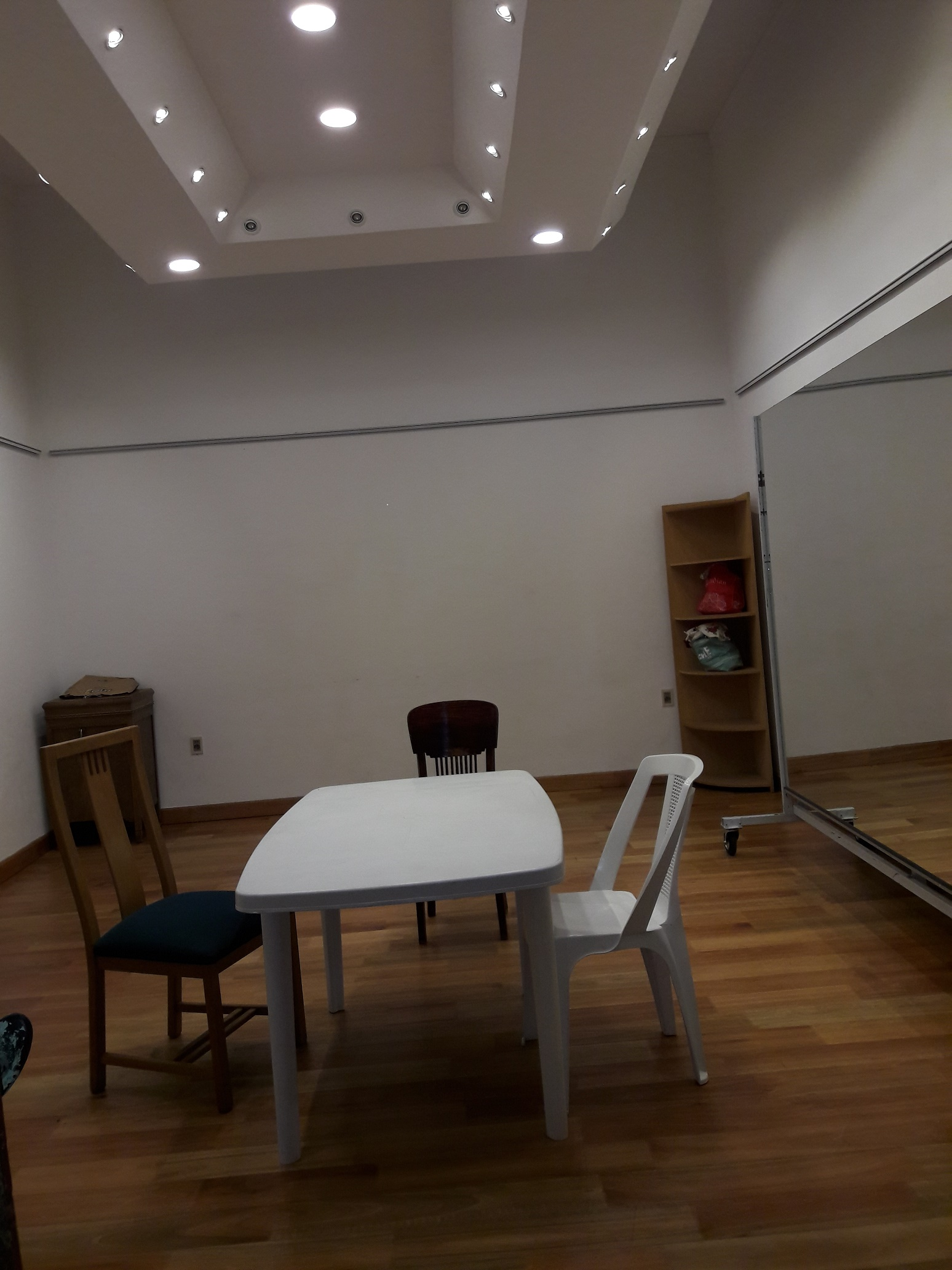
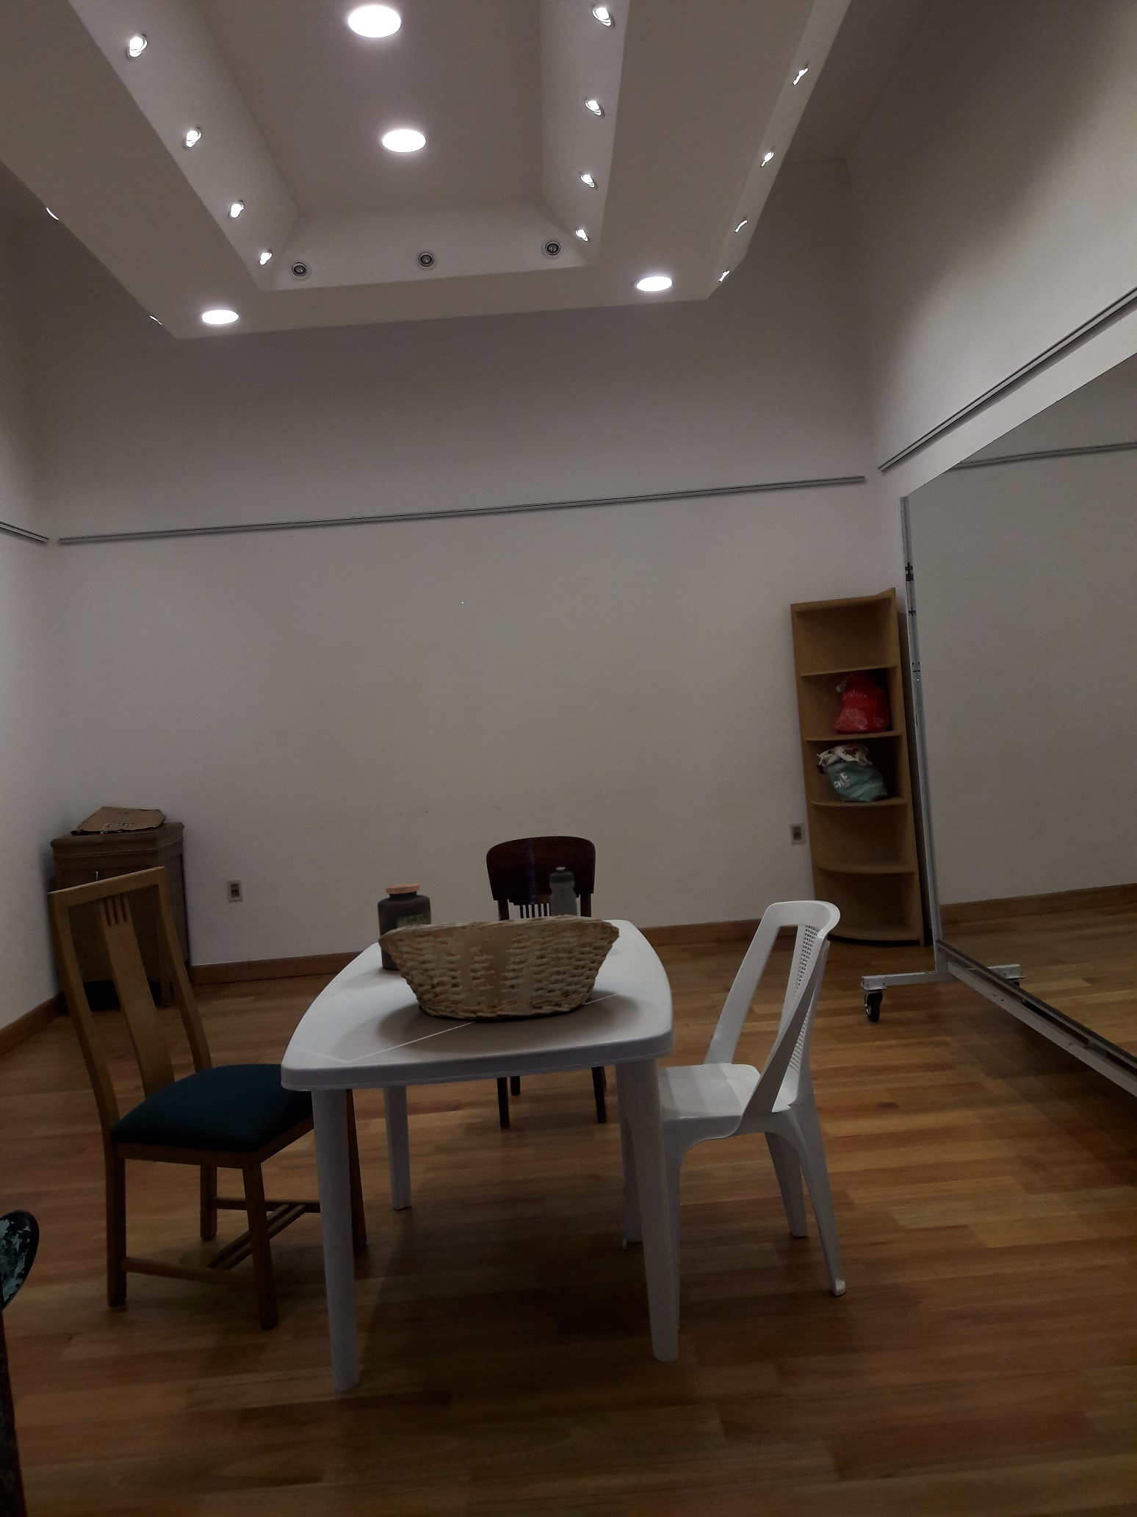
+ fruit basket [377,914,621,1021]
+ jar [376,883,432,970]
+ water bottle [548,866,579,916]
